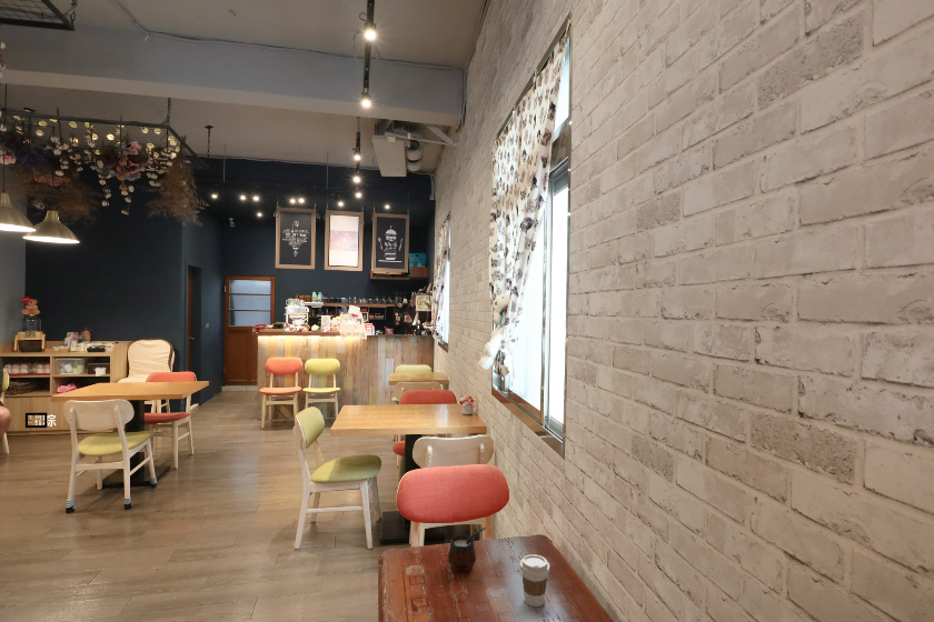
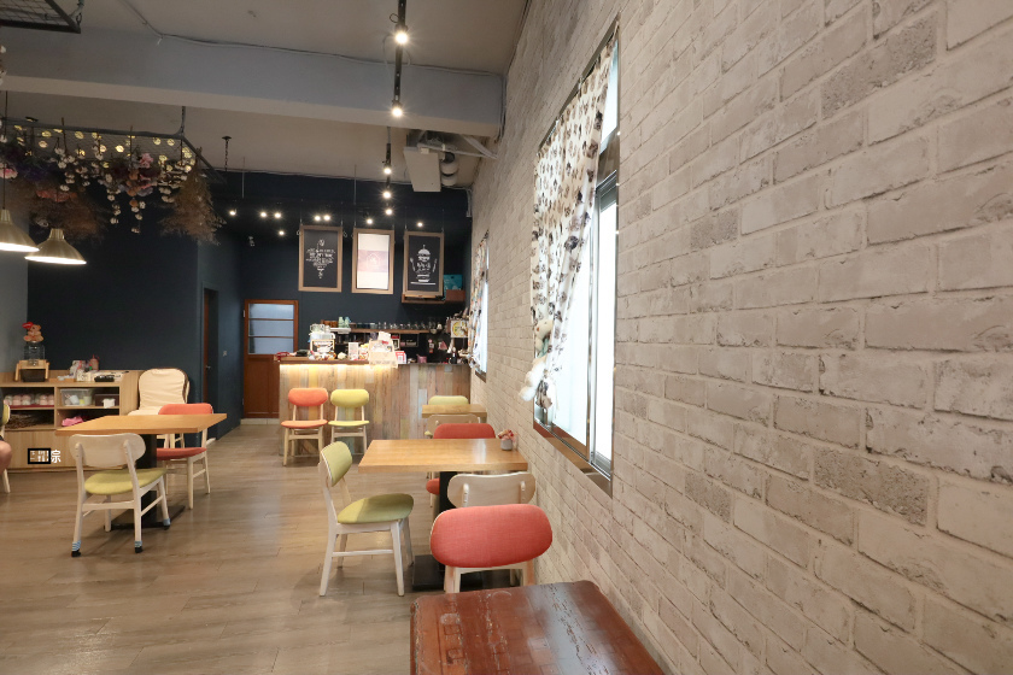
- coffee cup [519,553,550,608]
- gourd [447,526,487,573]
